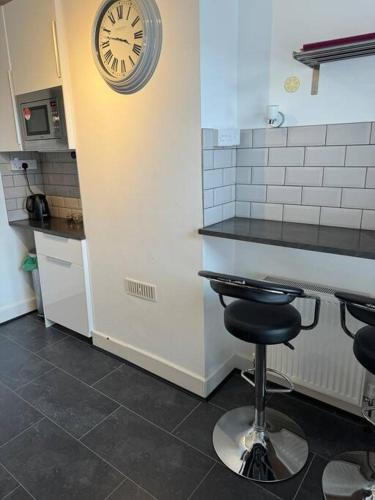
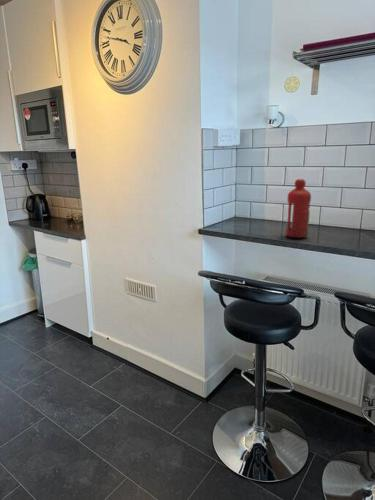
+ water bottle [284,178,312,239]
